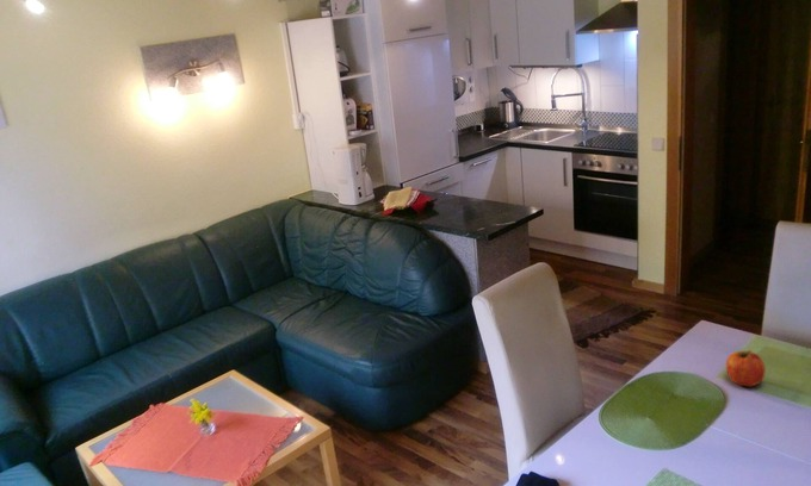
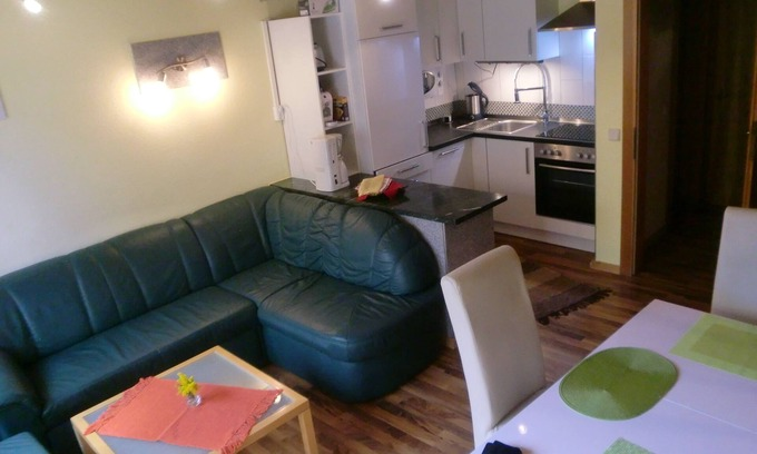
- fruit [725,349,767,387]
